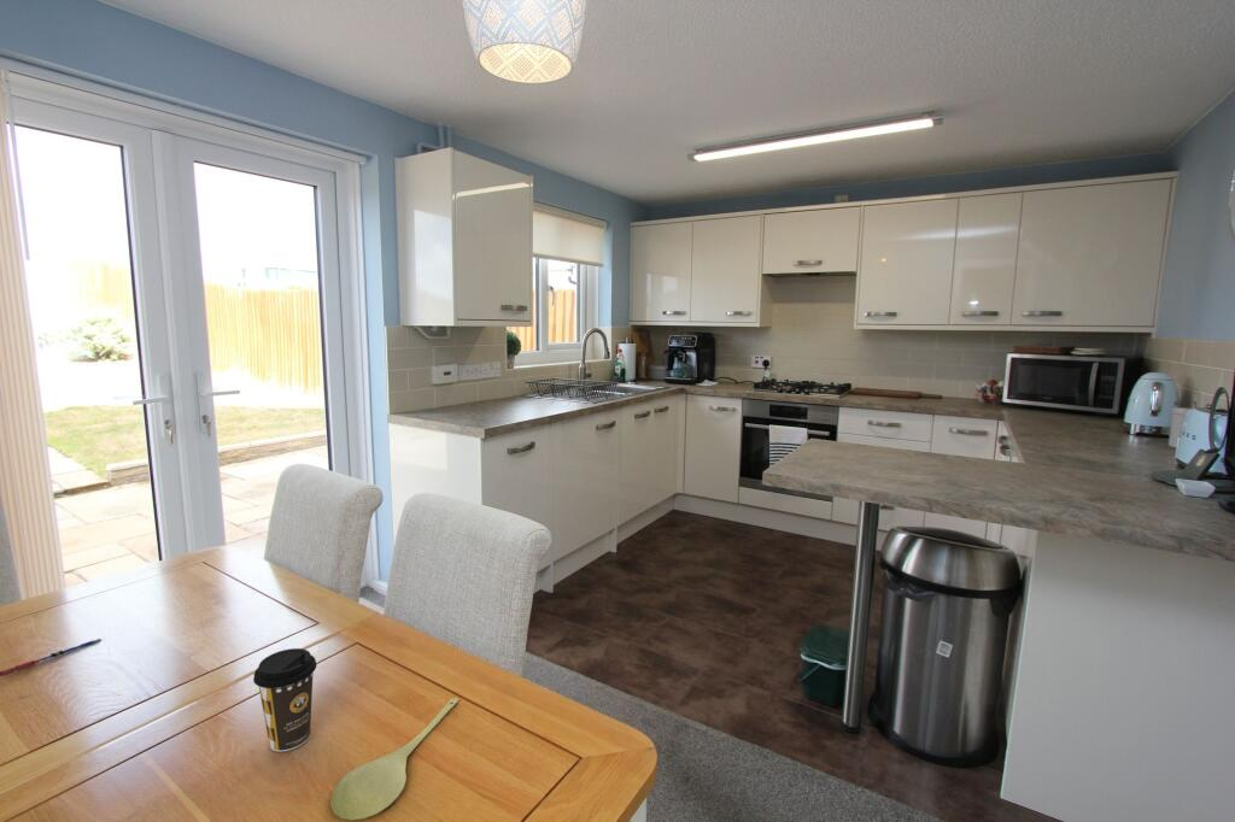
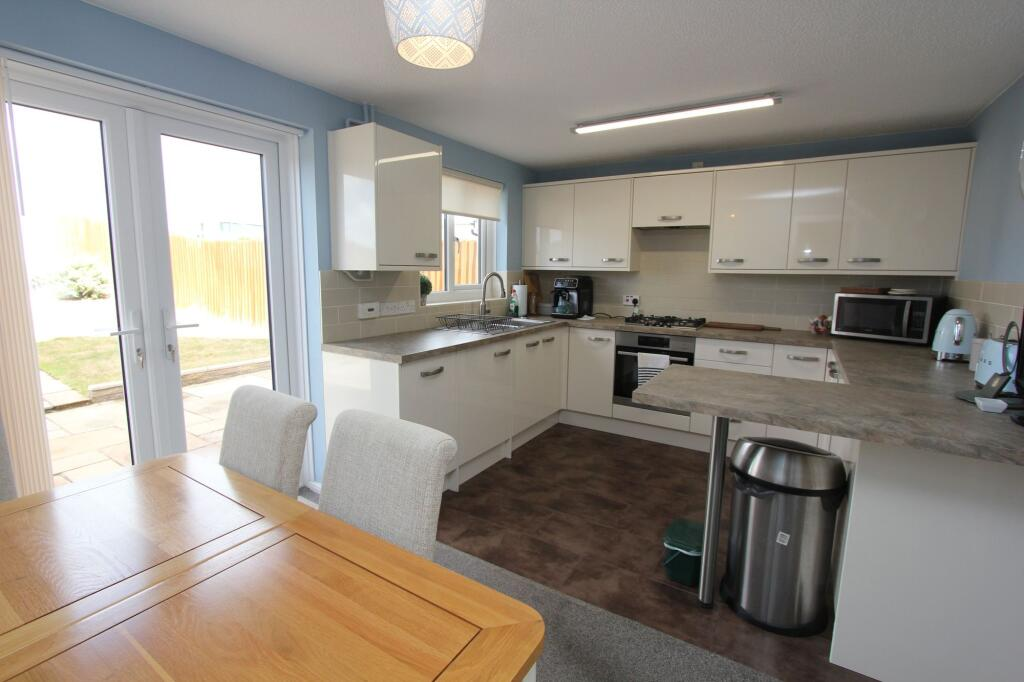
- coffee cup [252,647,318,752]
- spoon [329,697,460,822]
- pen [0,638,103,677]
